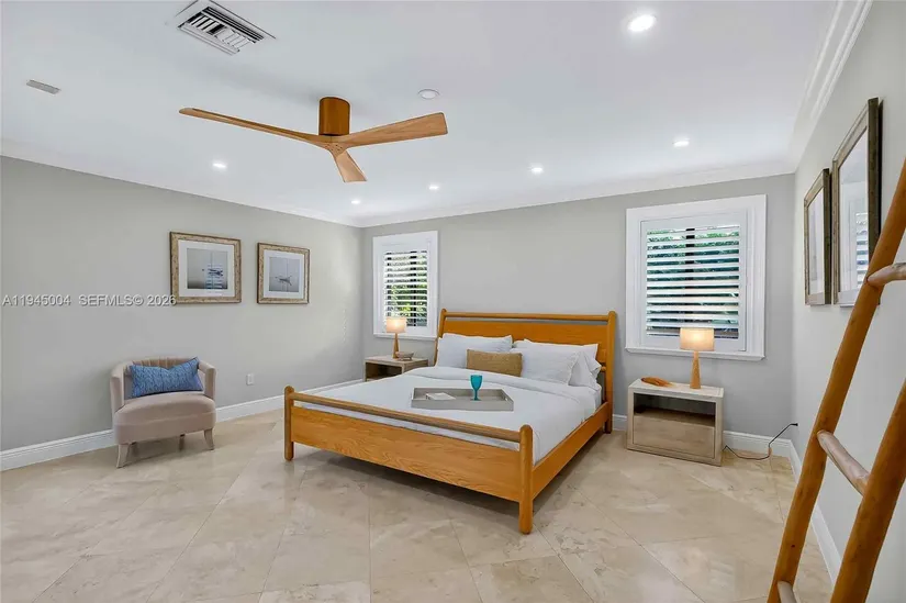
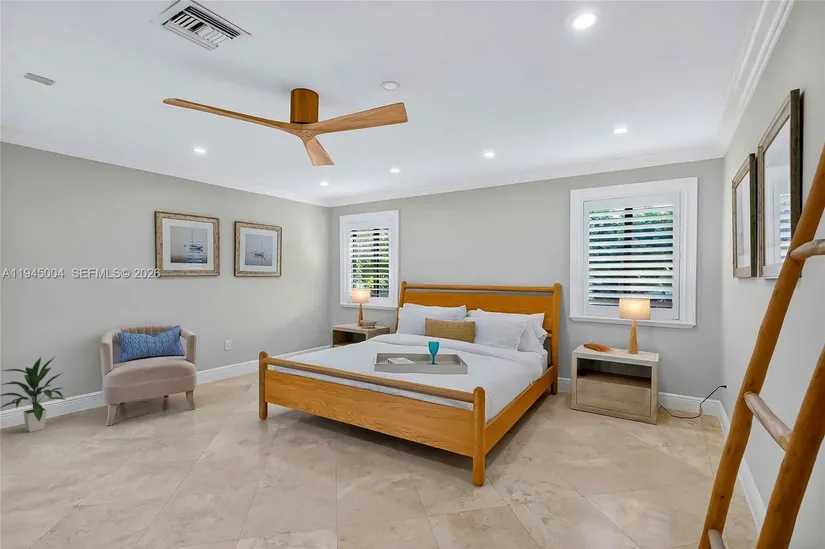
+ indoor plant [0,354,67,433]
